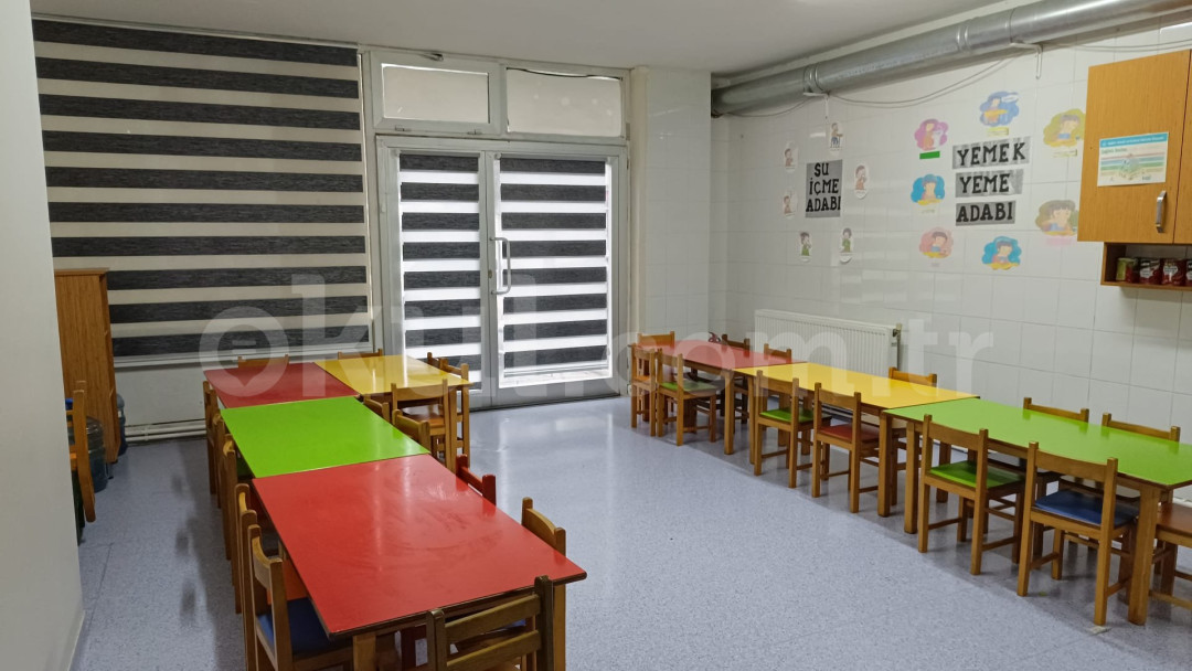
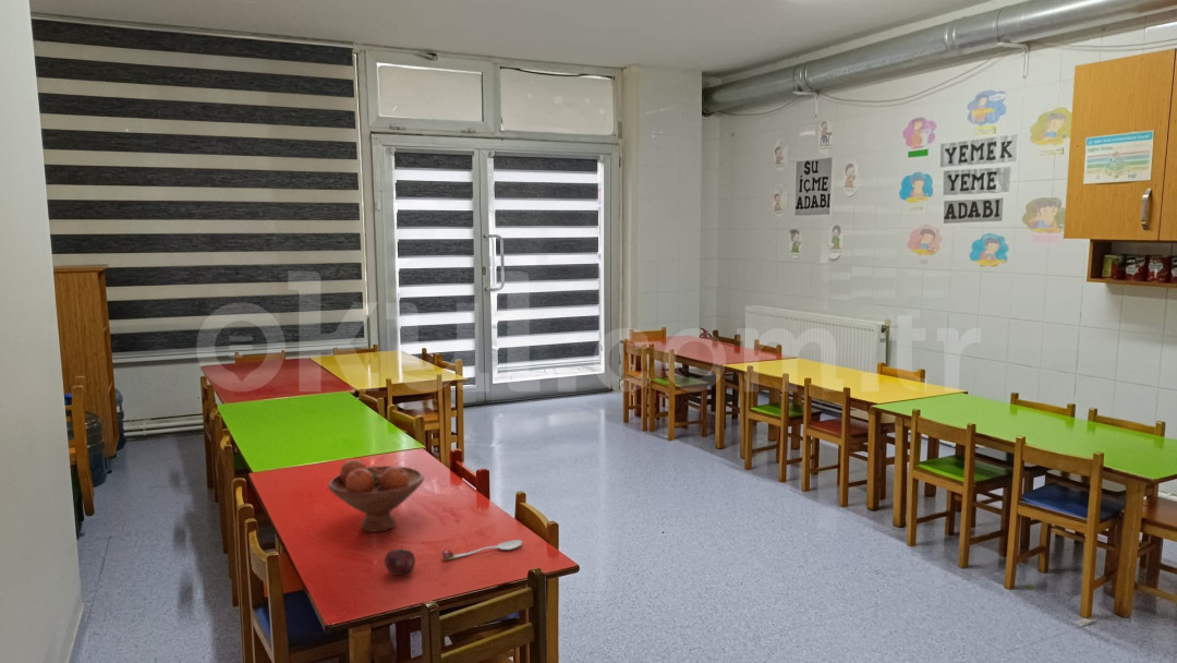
+ fruit bowl [327,459,425,533]
+ spoon [439,539,523,560]
+ apple [384,545,416,576]
